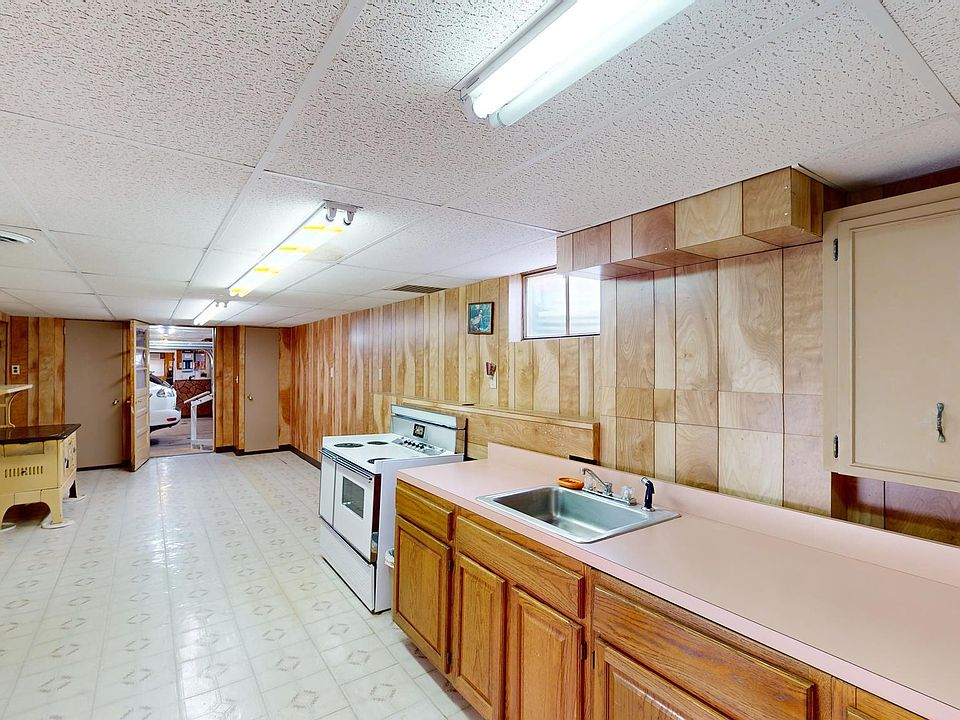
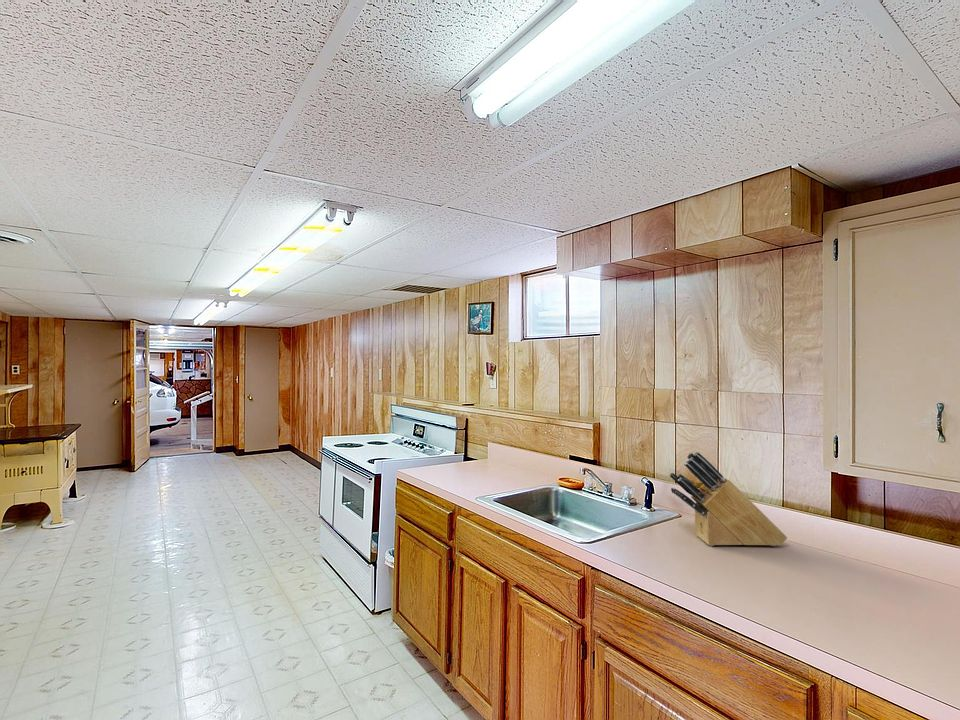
+ knife block [668,451,788,547]
